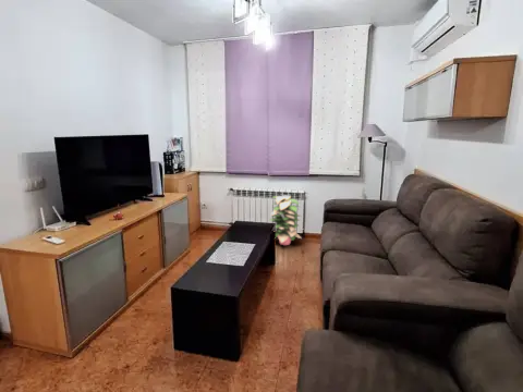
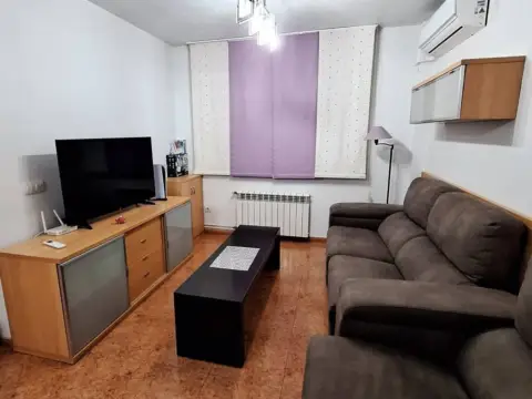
- decorative plant [268,194,303,246]
